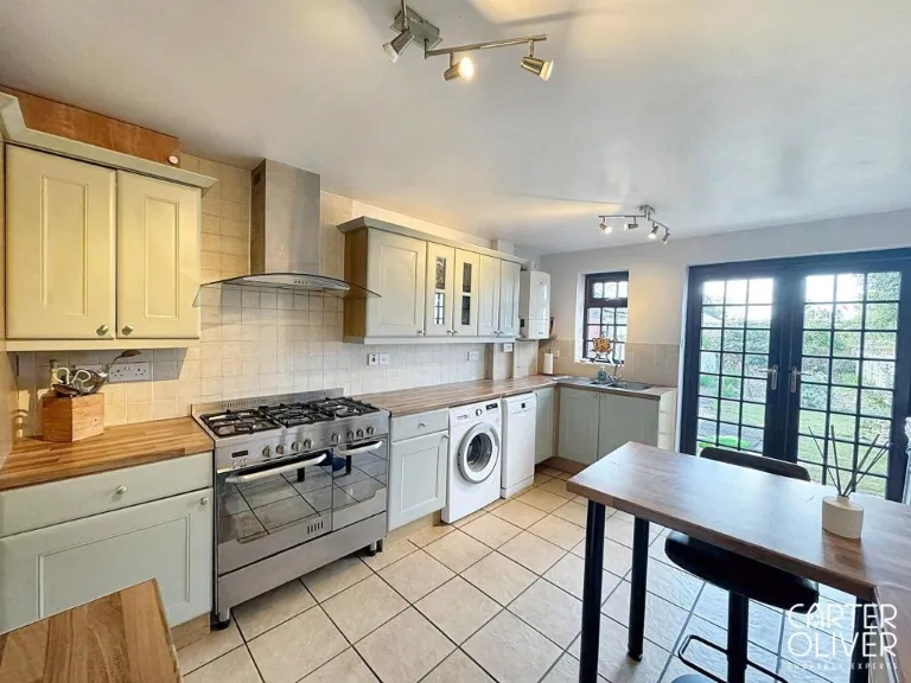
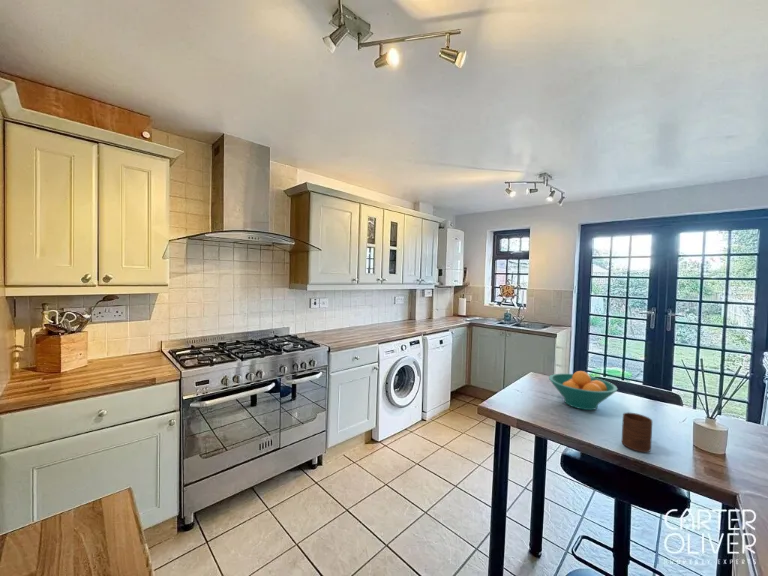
+ cup [621,412,653,453]
+ fruit bowl [548,370,619,411]
